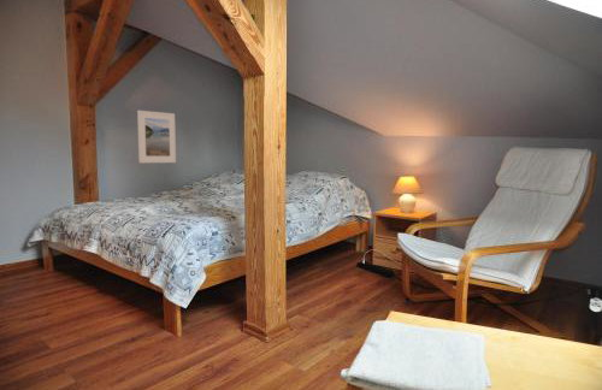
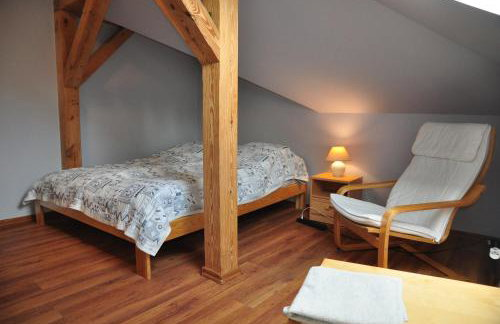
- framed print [136,110,177,164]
